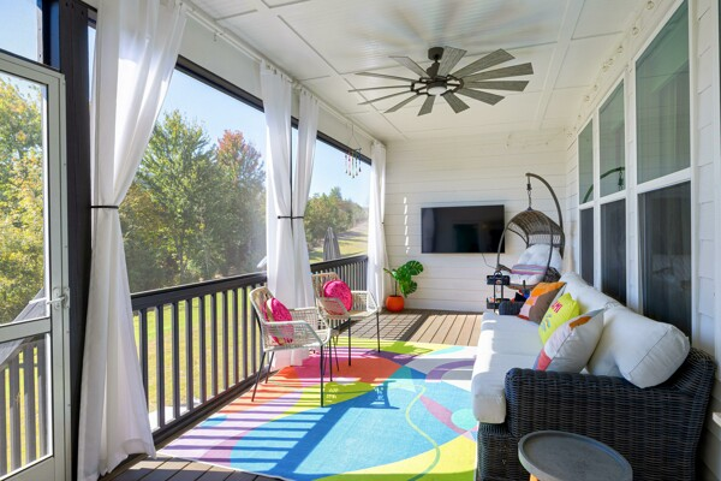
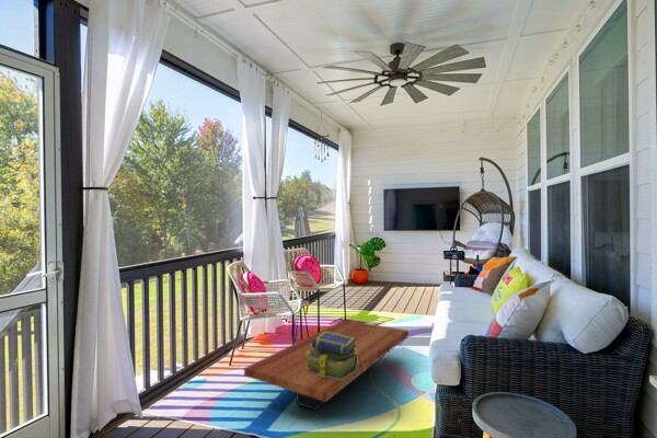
+ coffee table [243,319,410,412]
+ stack of books [306,331,357,380]
